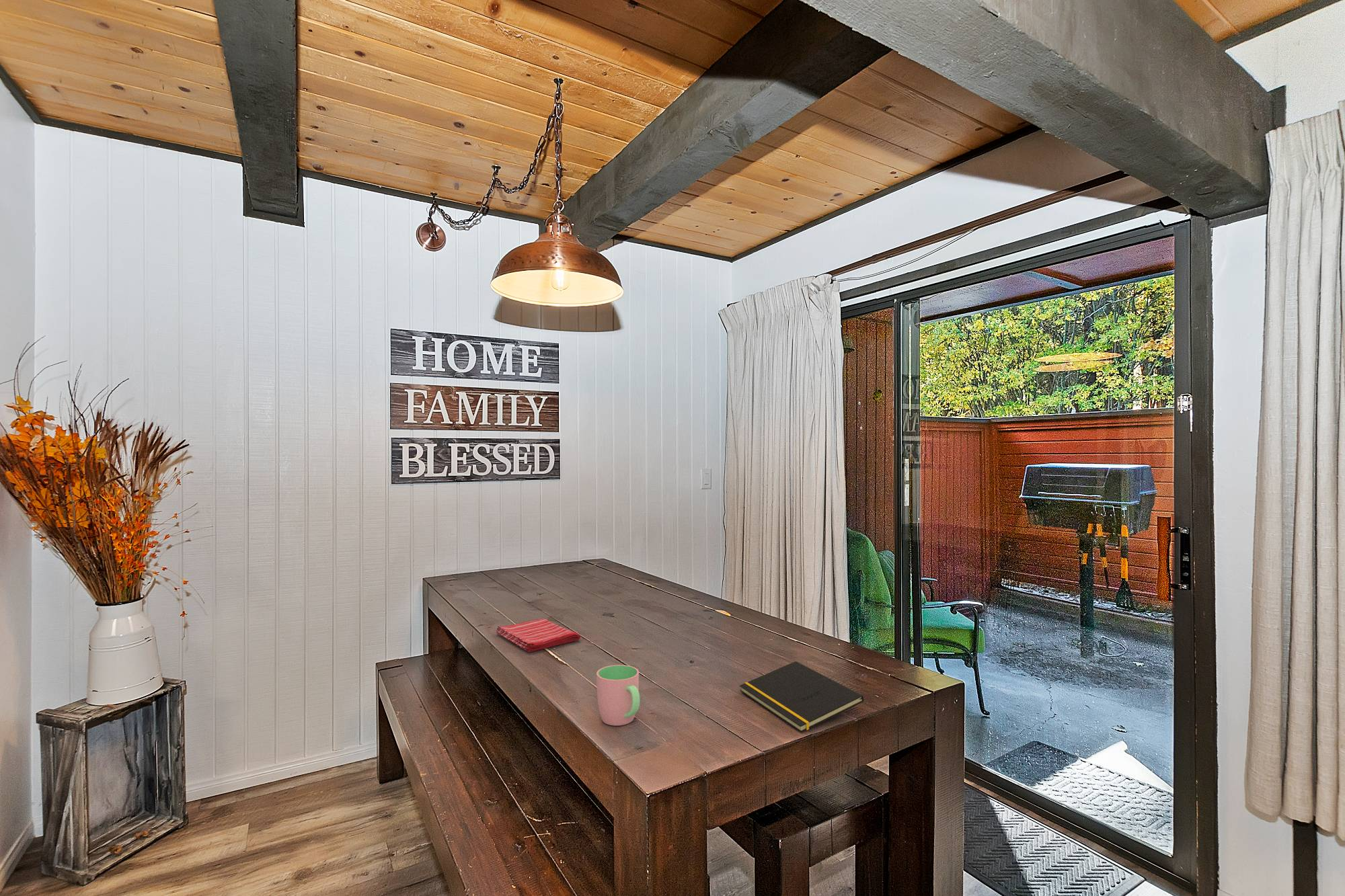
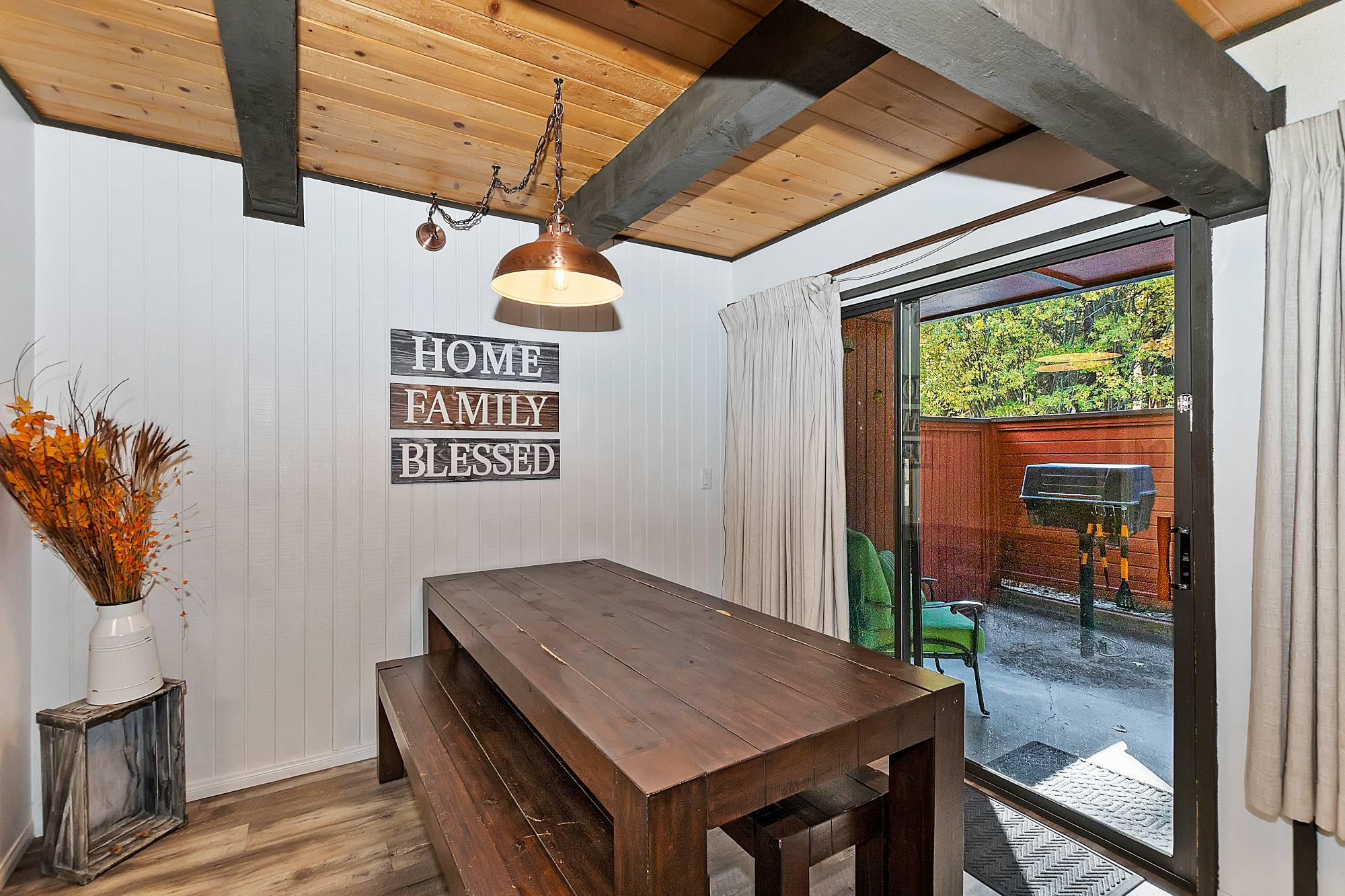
- dish towel [496,618,581,653]
- notepad [739,661,864,733]
- cup [596,664,640,727]
